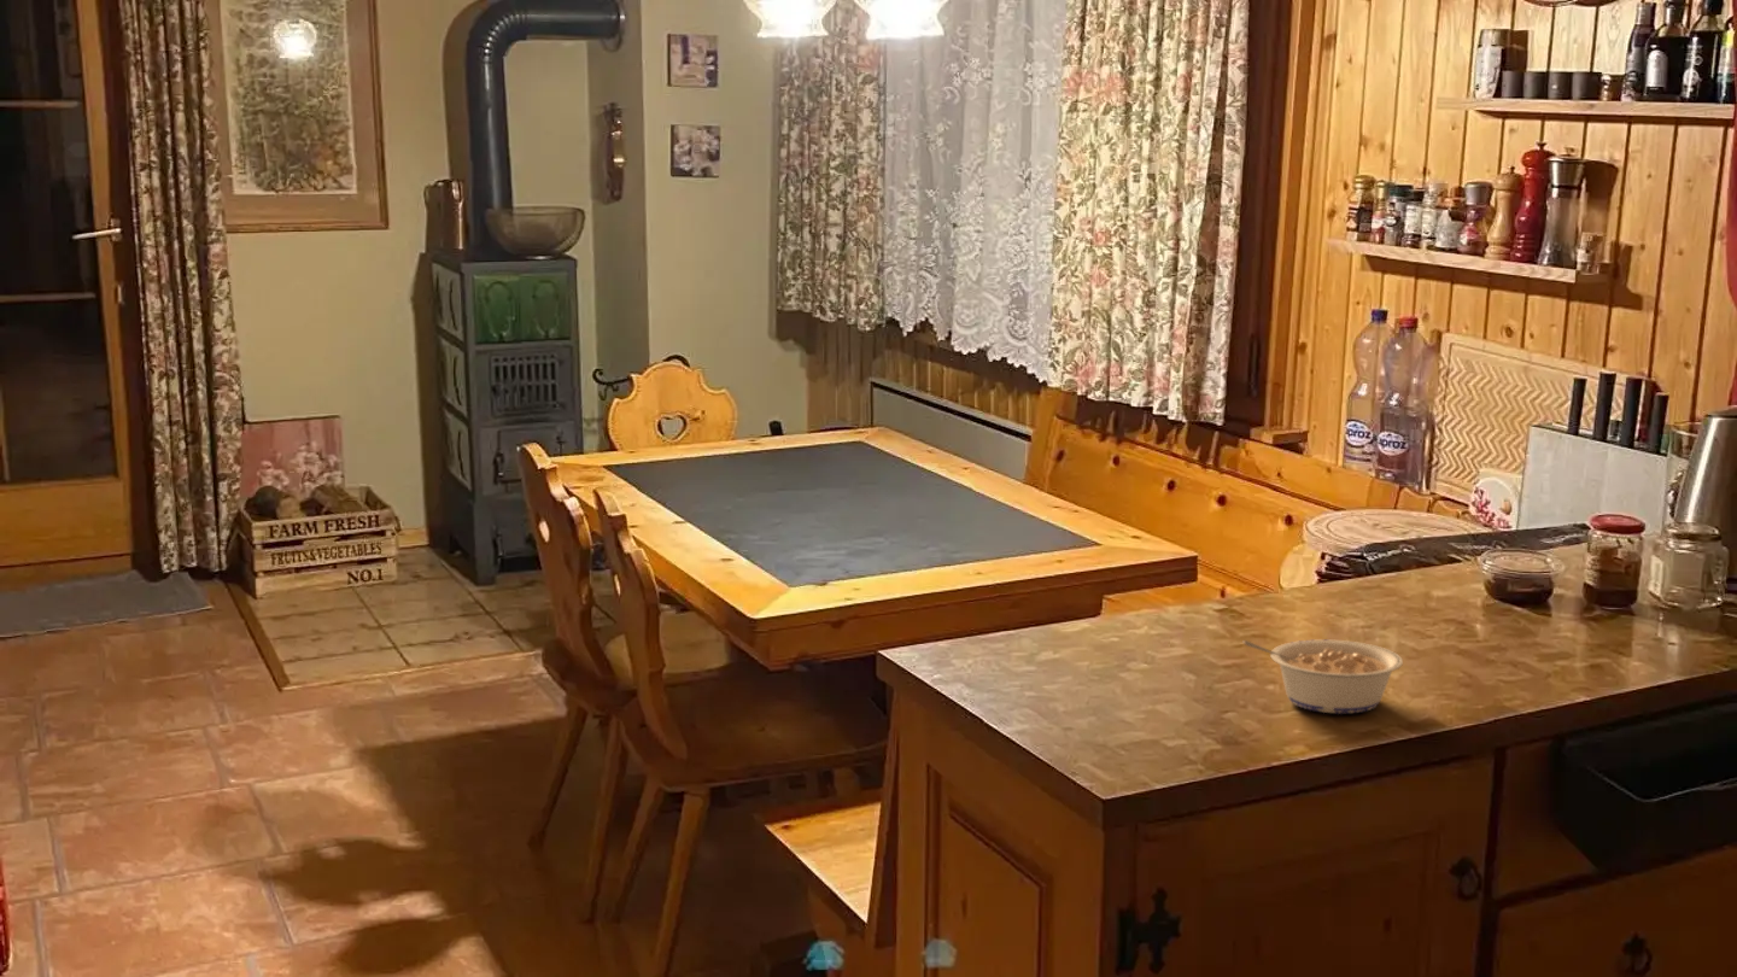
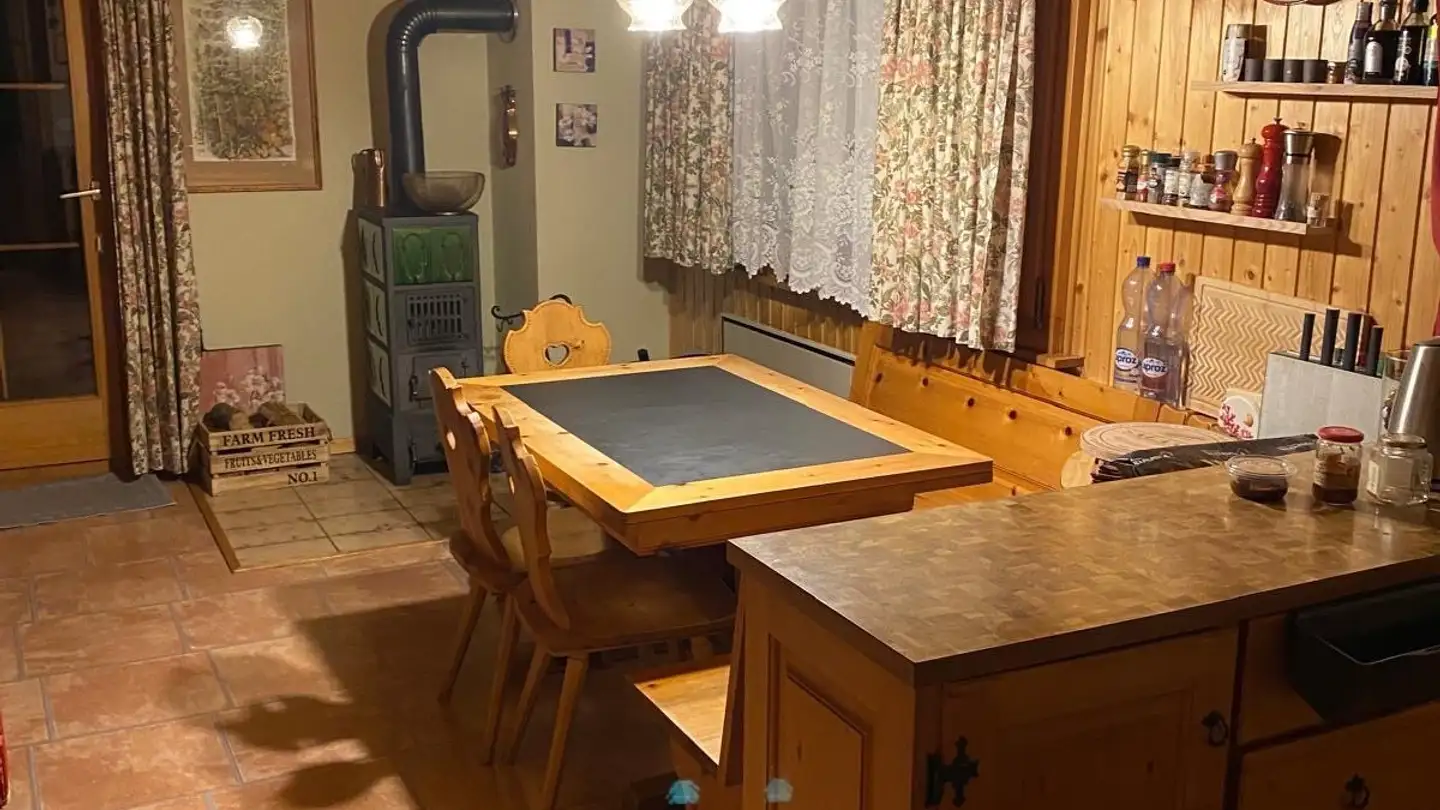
- legume [1242,639,1404,715]
